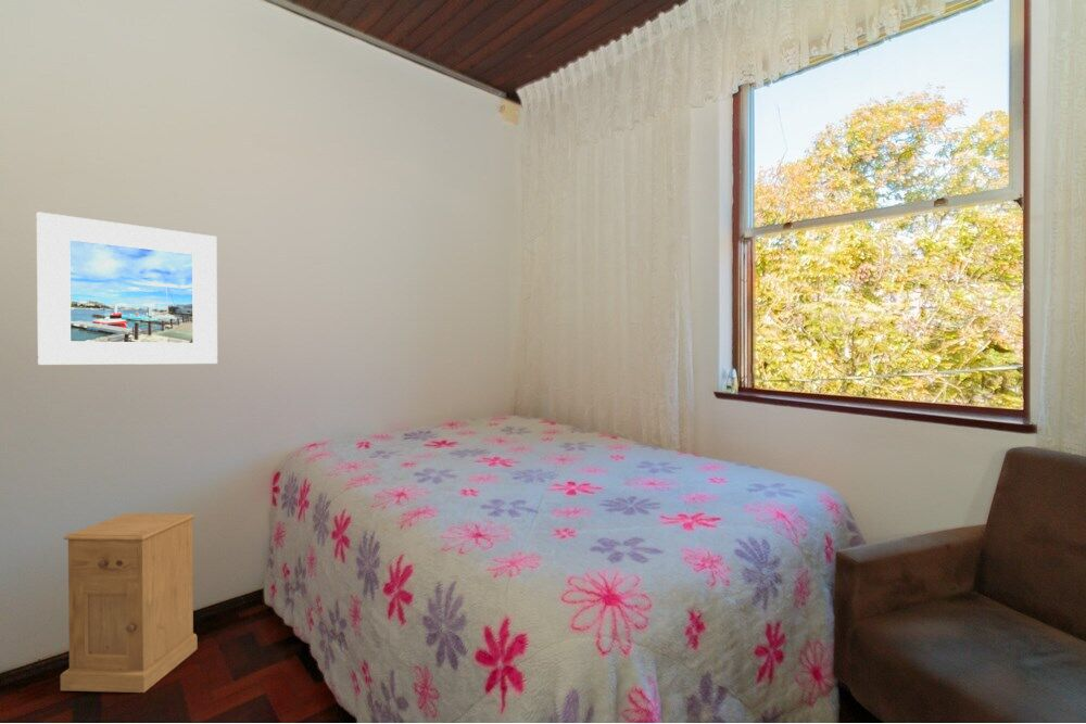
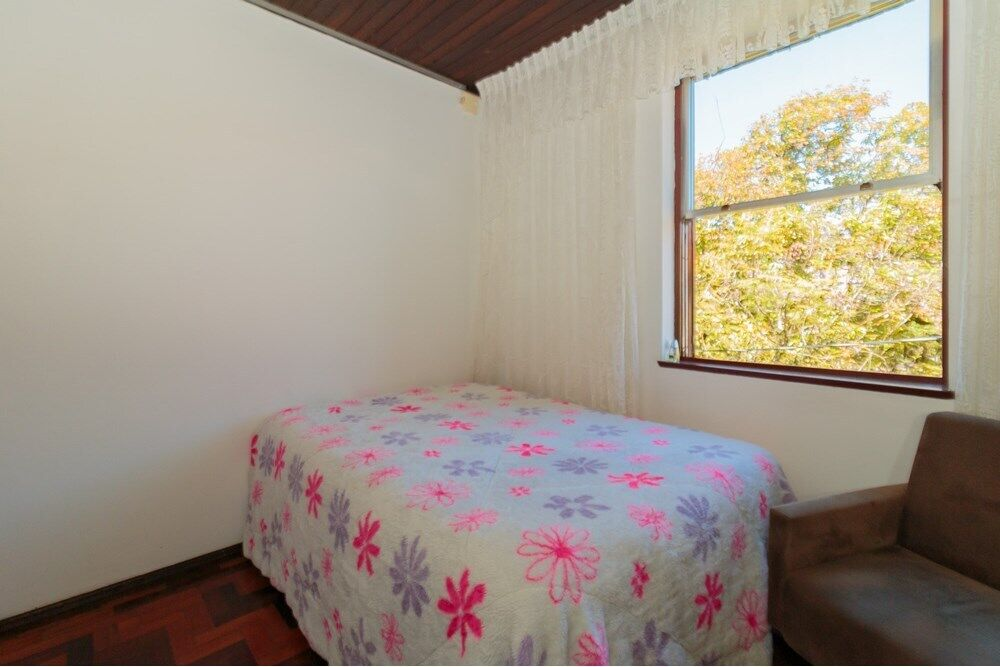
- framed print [36,211,218,366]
- nightstand [60,512,199,694]
